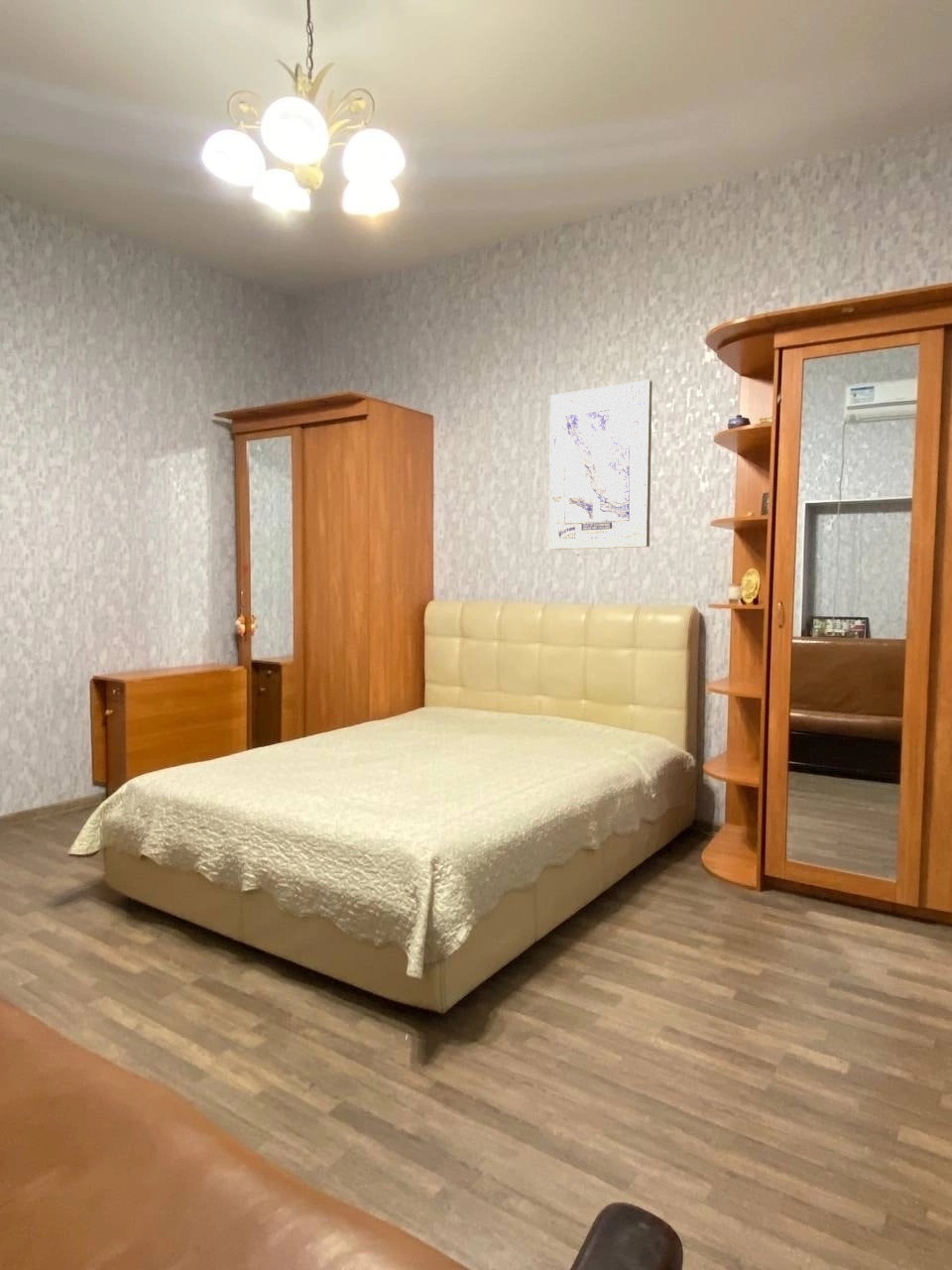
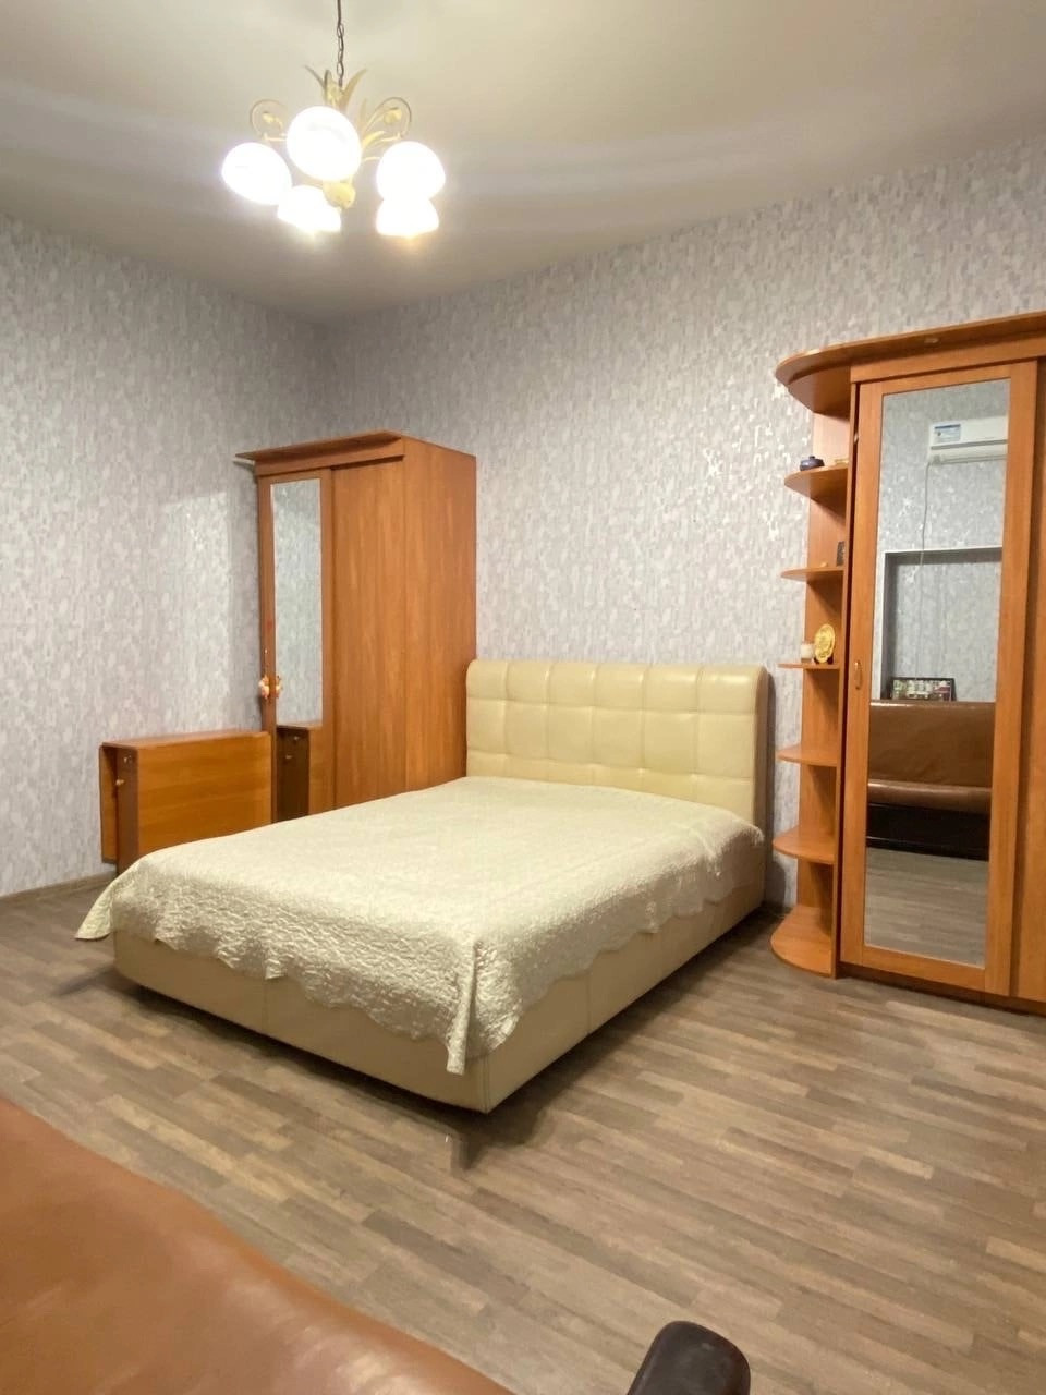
- wall art [548,379,654,551]
